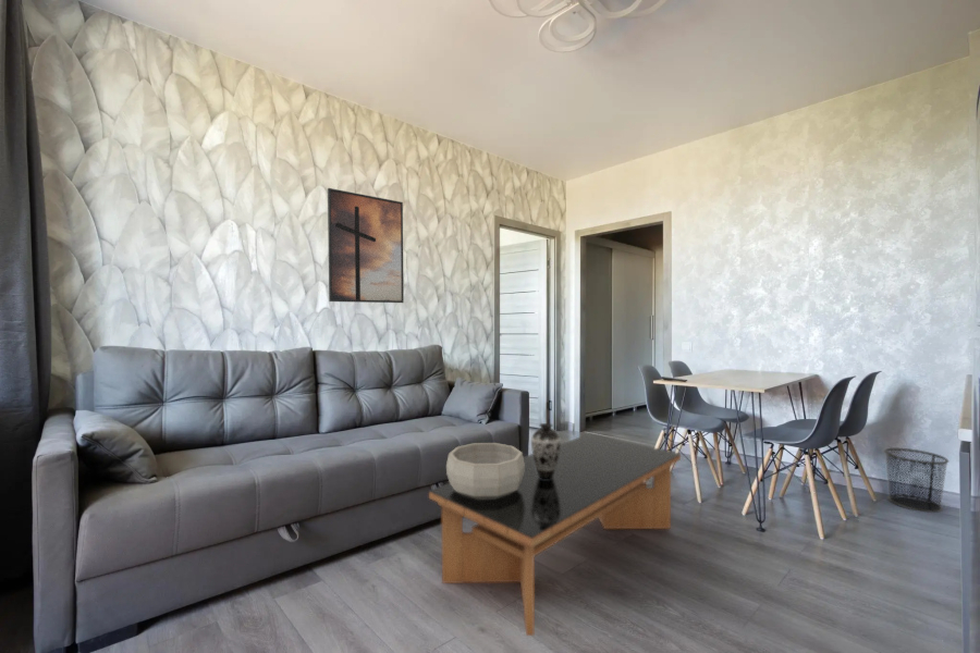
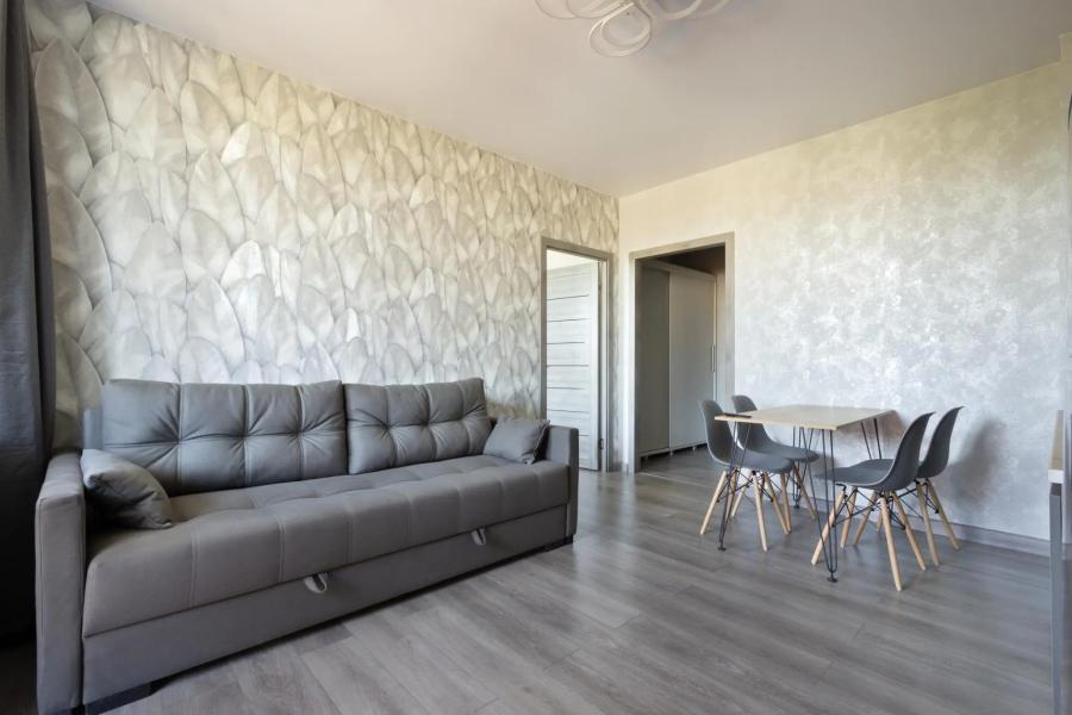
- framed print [327,187,405,304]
- waste bin [883,447,950,514]
- decorative vase [530,422,562,479]
- decorative bowl [445,442,525,500]
- coffee table [428,433,682,637]
